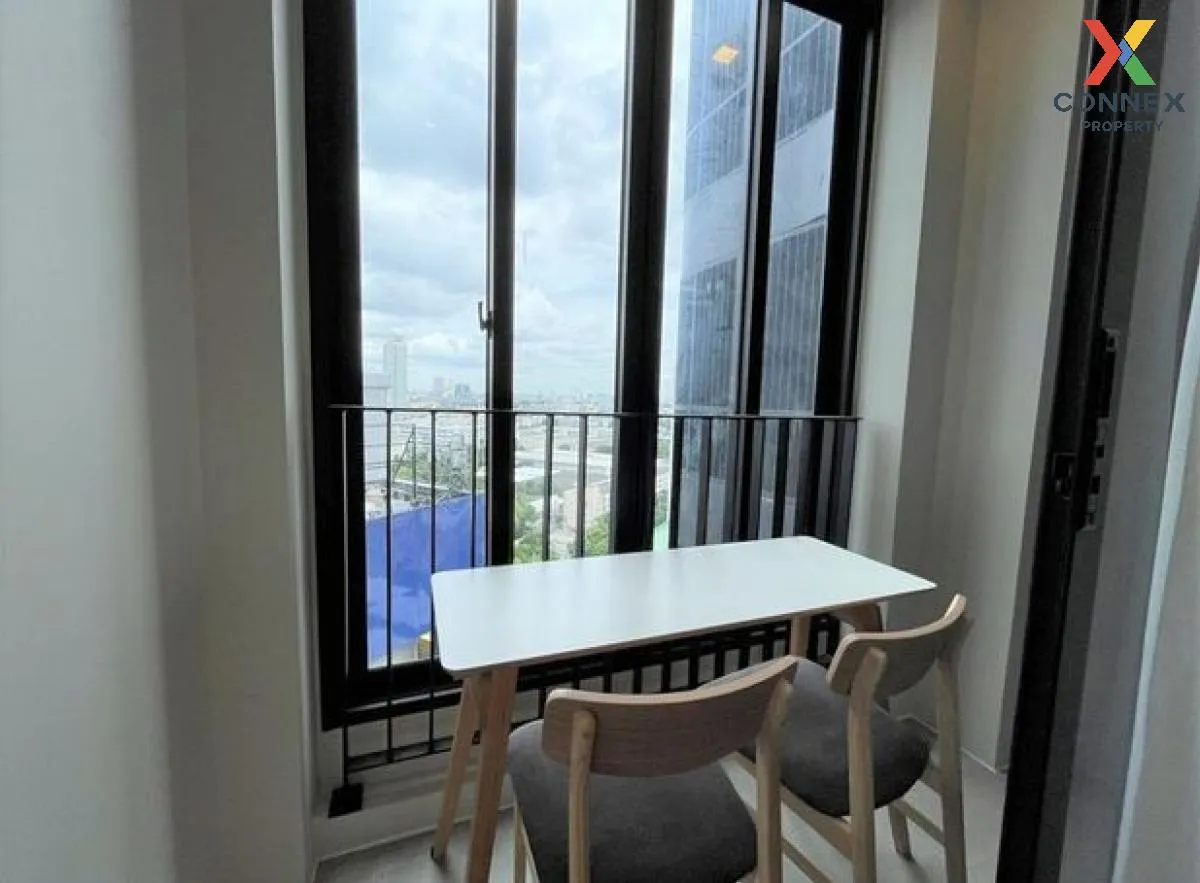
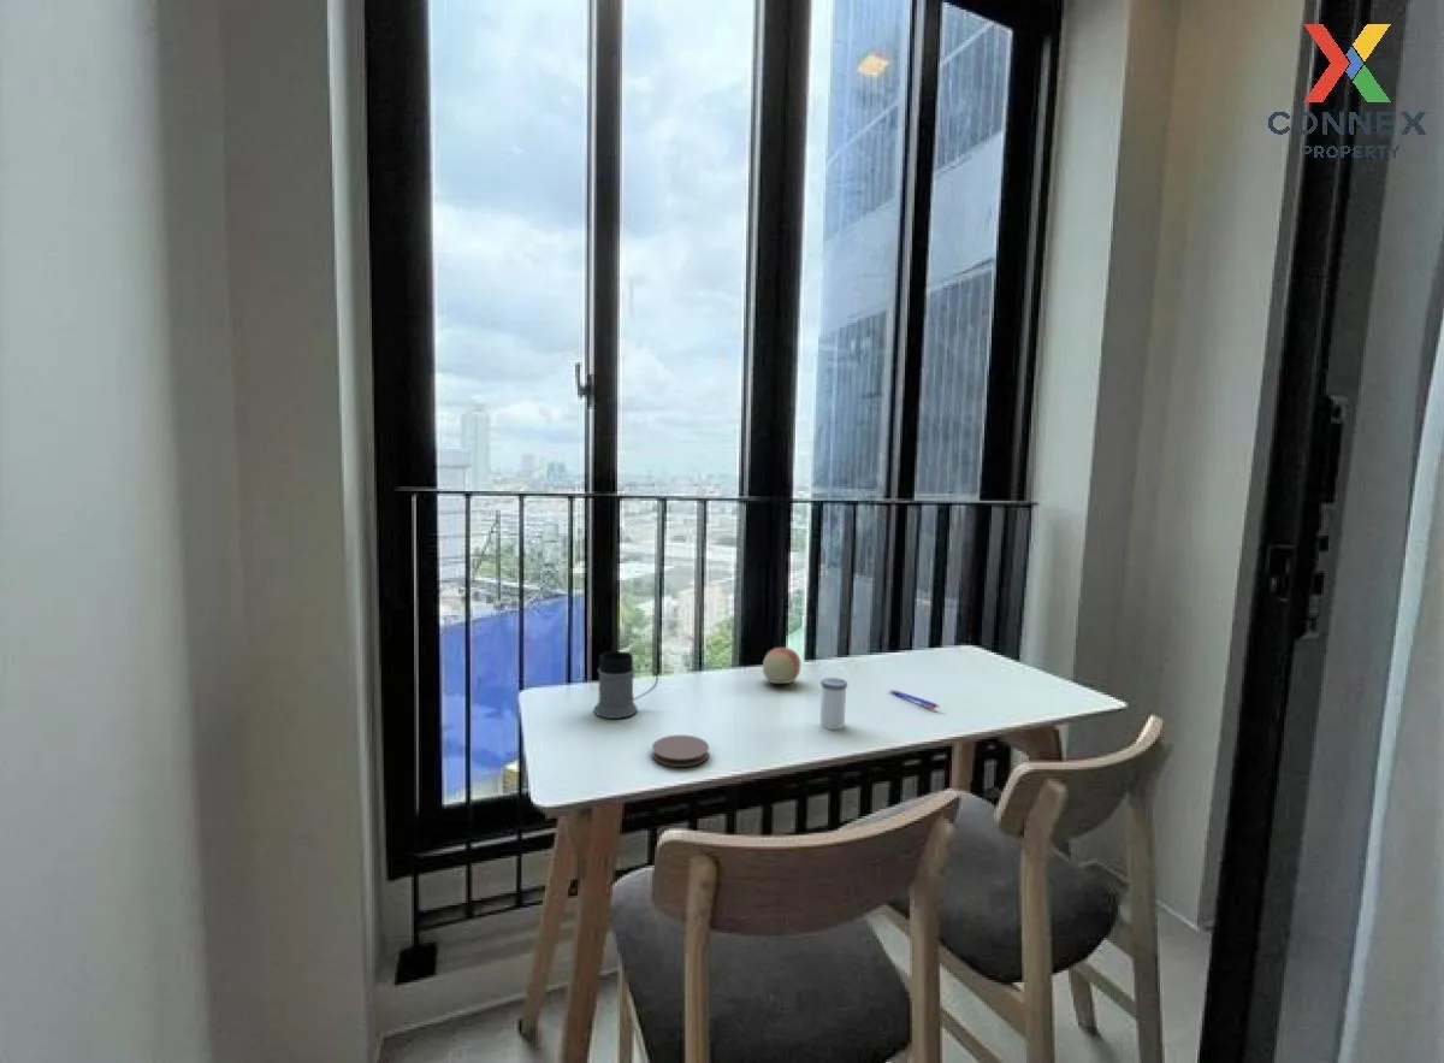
+ pen [888,689,941,710]
+ coaster [651,734,710,768]
+ fruit [762,646,801,685]
+ mug [593,650,659,720]
+ salt shaker [819,677,848,731]
